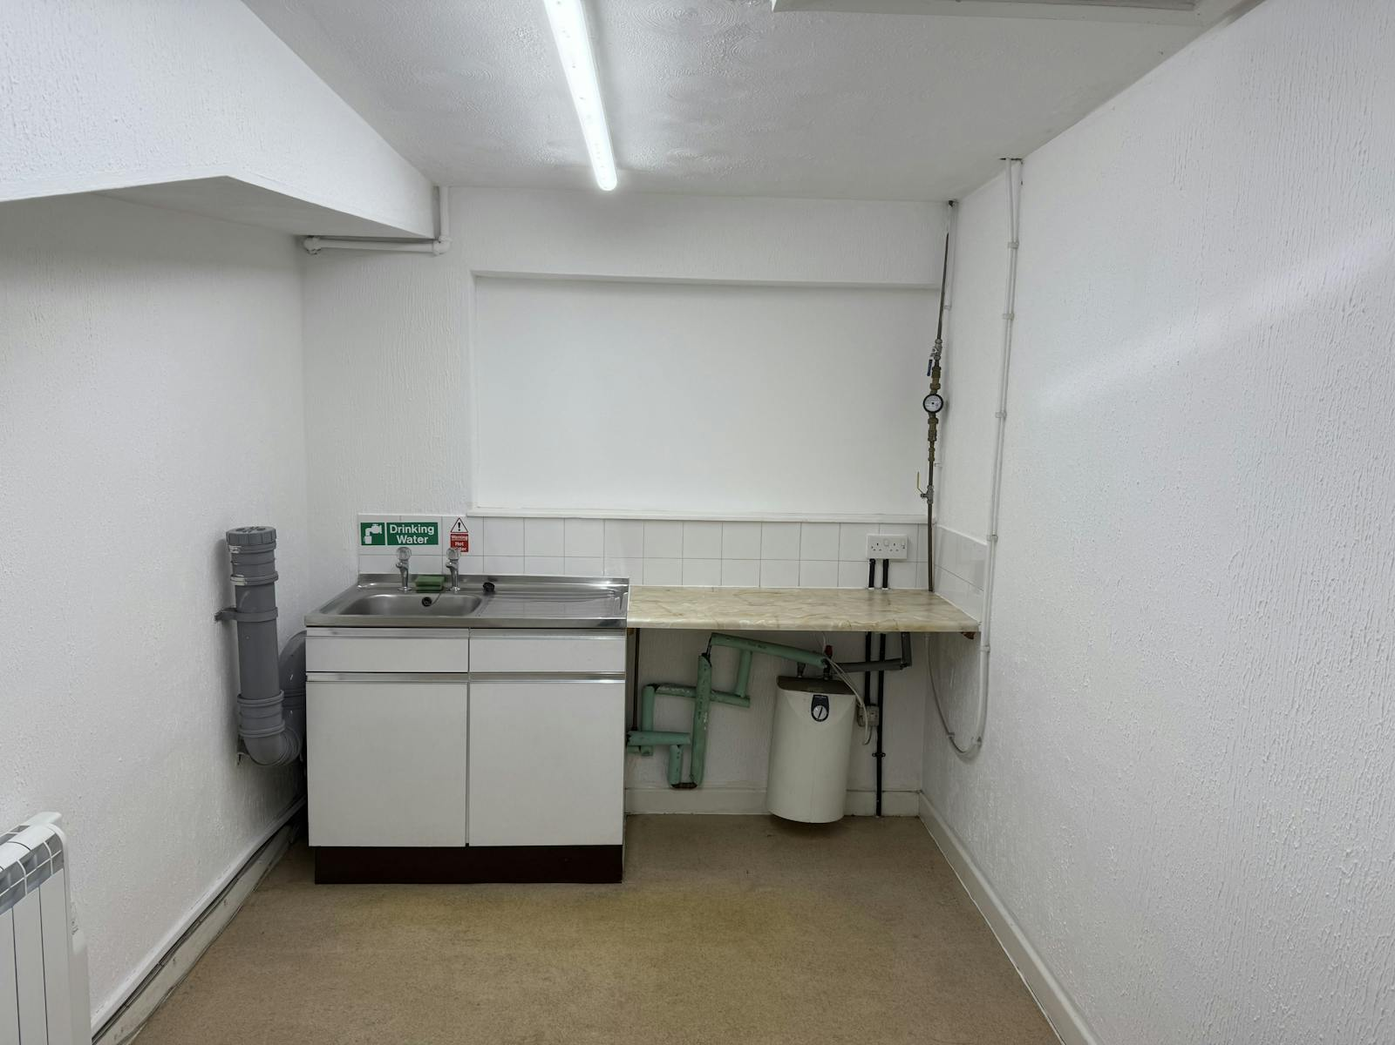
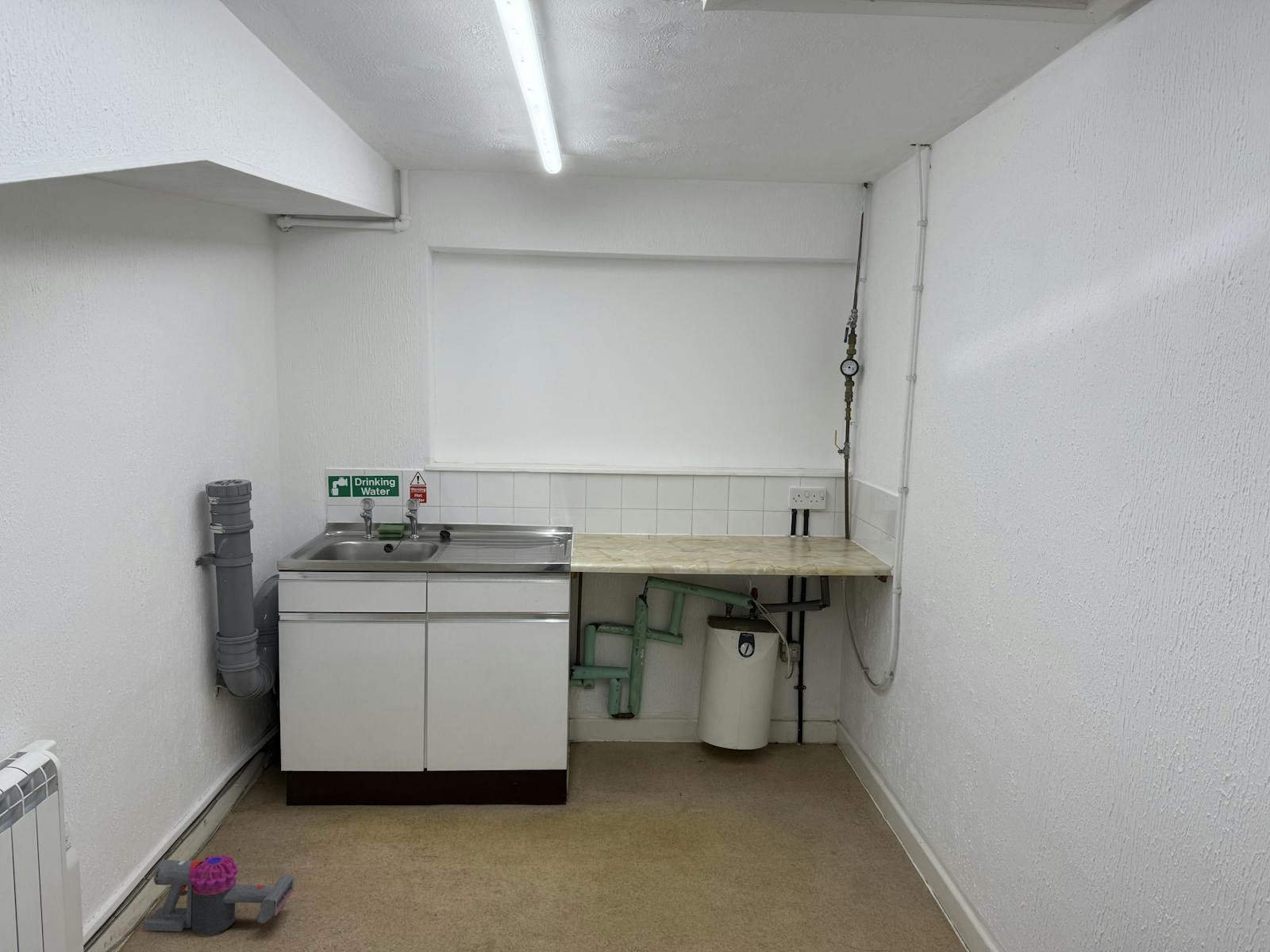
+ vacuum cleaner [143,854,294,935]
